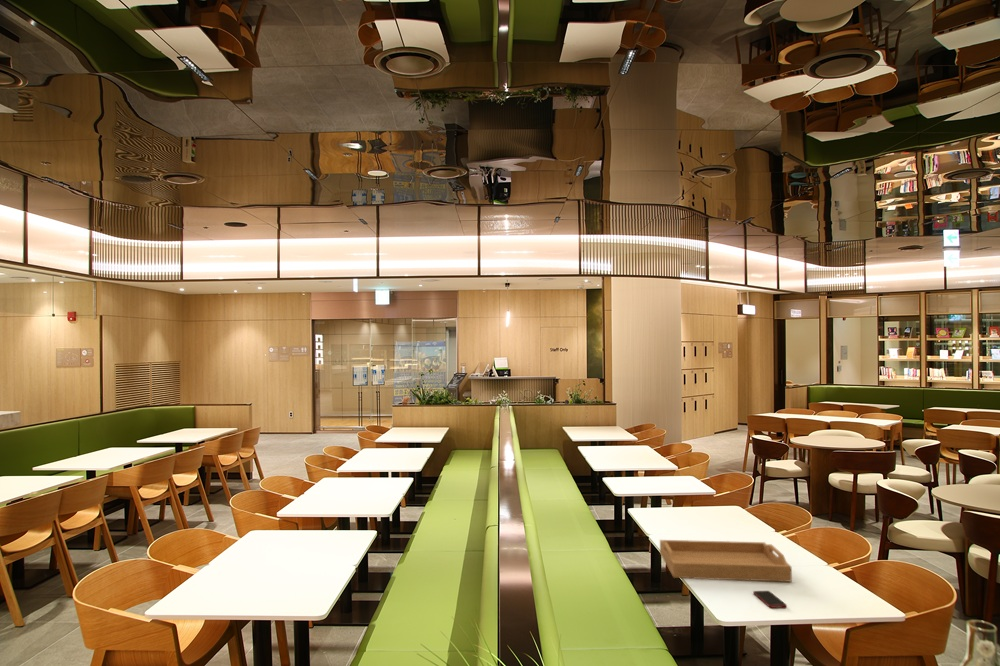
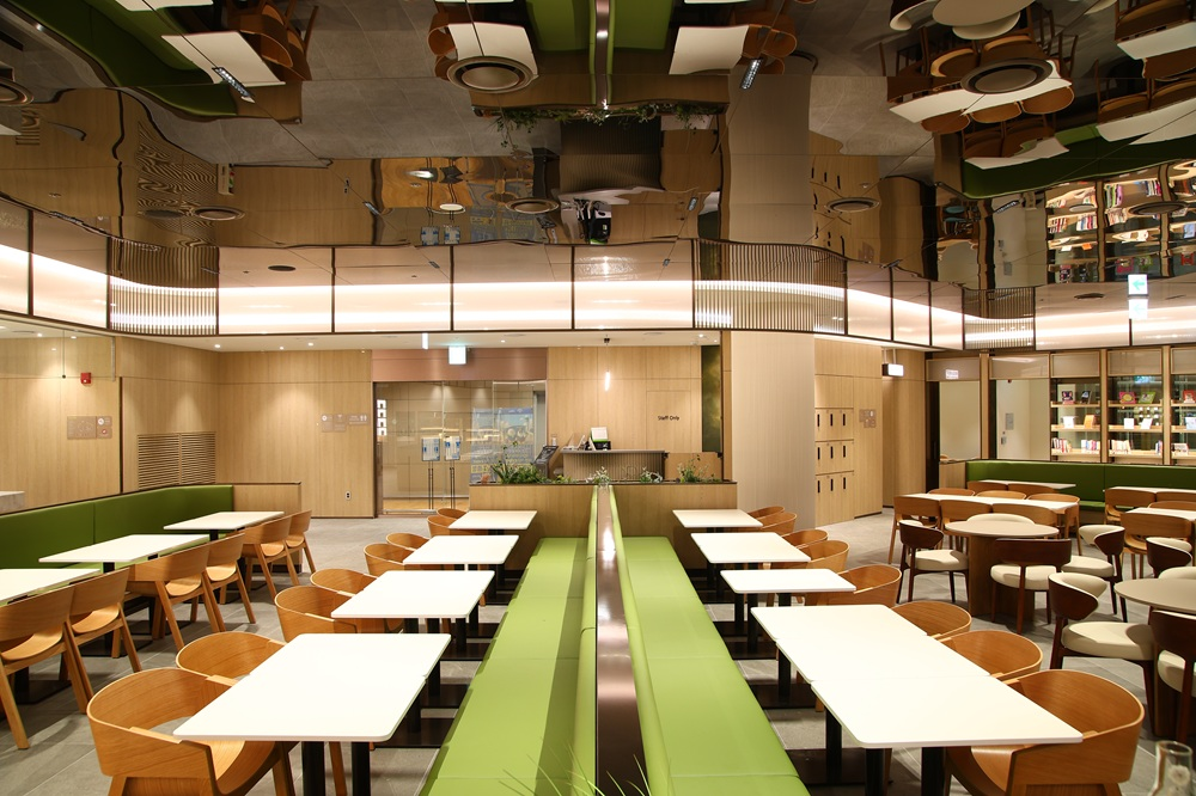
- cell phone [752,590,788,609]
- serving tray [659,539,793,583]
